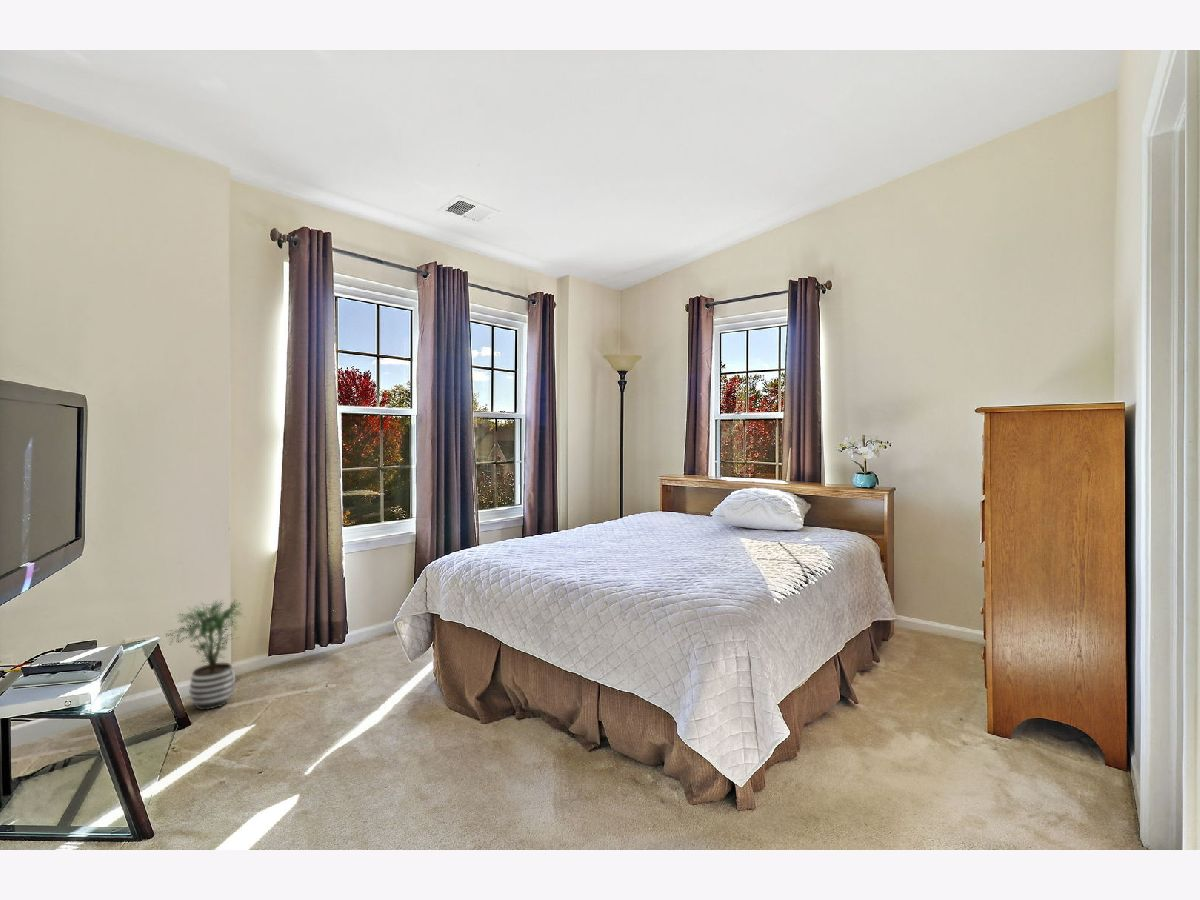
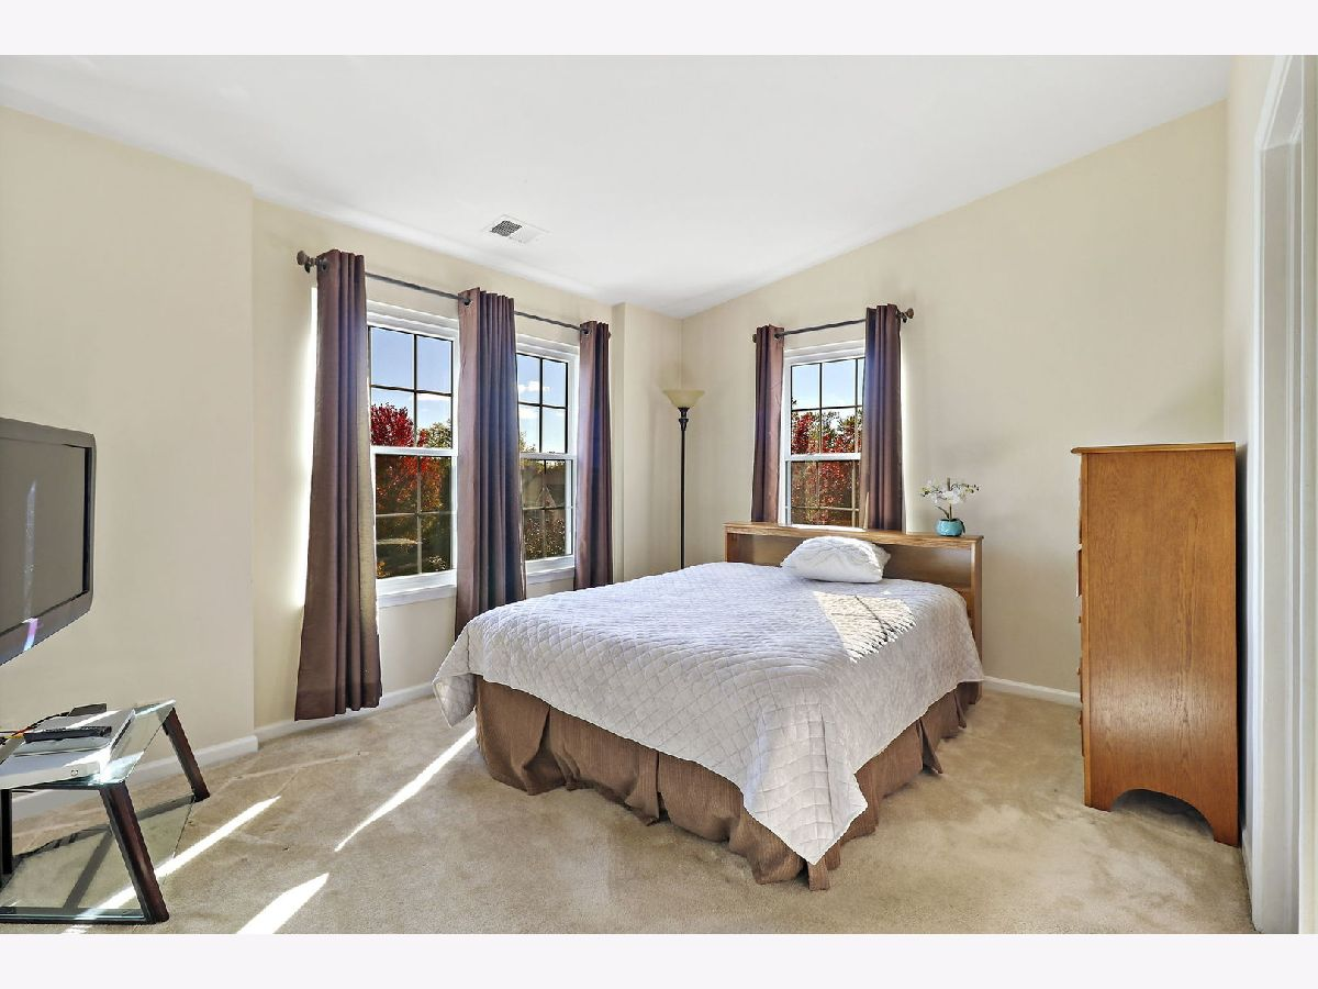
- potted plant [164,598,246,711]
